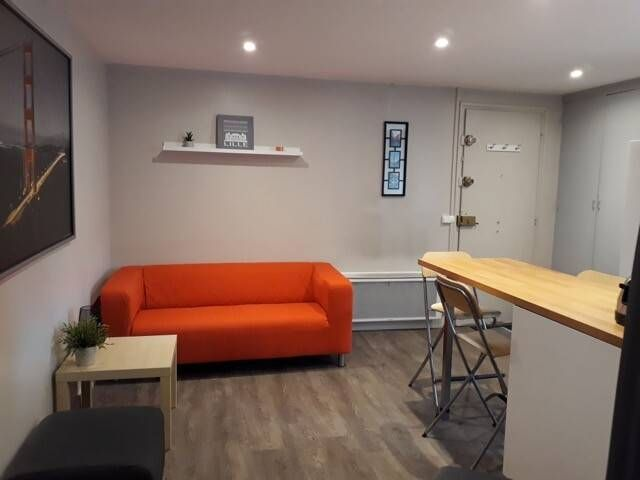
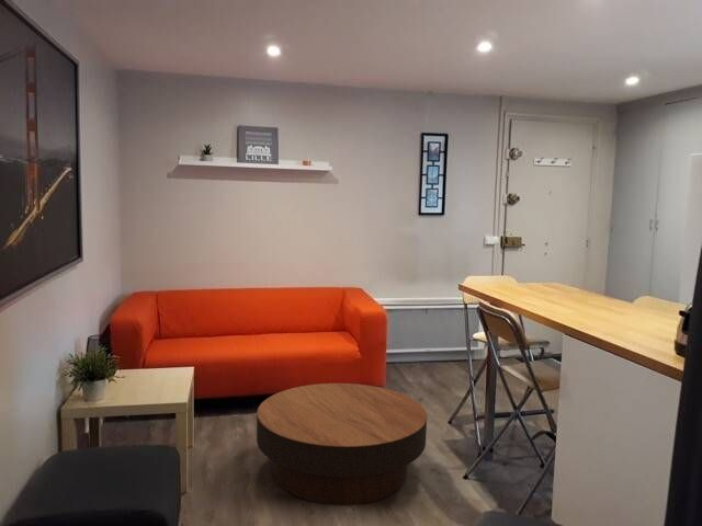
+ coffee table [256,382,428,506]
